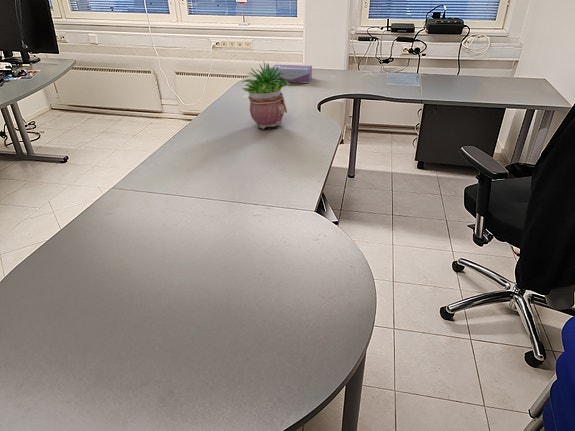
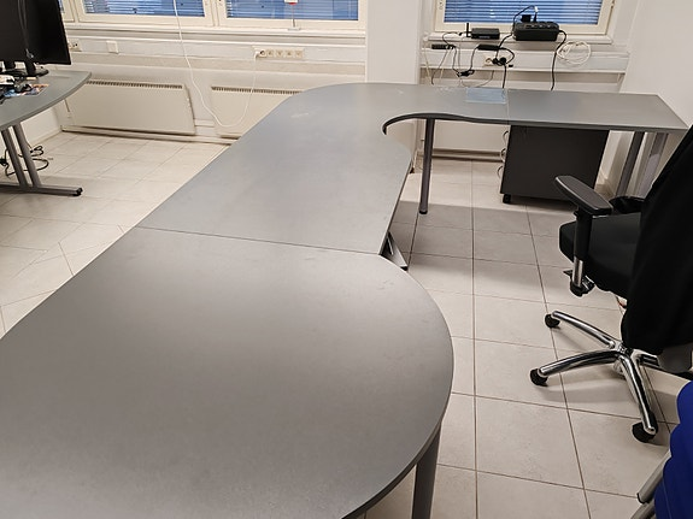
- tissue box [269,64,313,84]
- potted plant [241,62,291,130]
